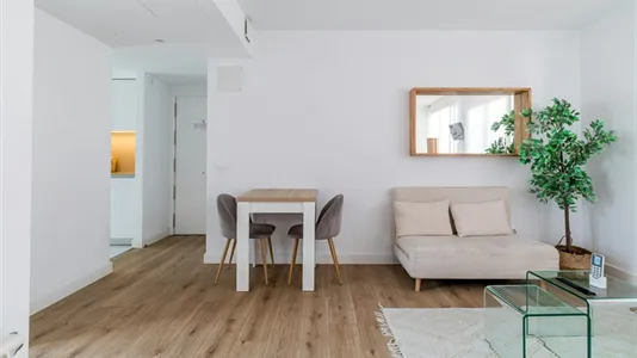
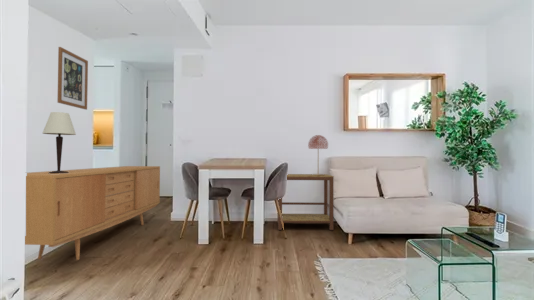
+ table lamp [307,134,329,175]
+ wall art [56,46,89,111]
+ side table [276,173,335,231]
+ sideboard [24,165,161,261]
+ table lamp [42,111,77,174]
